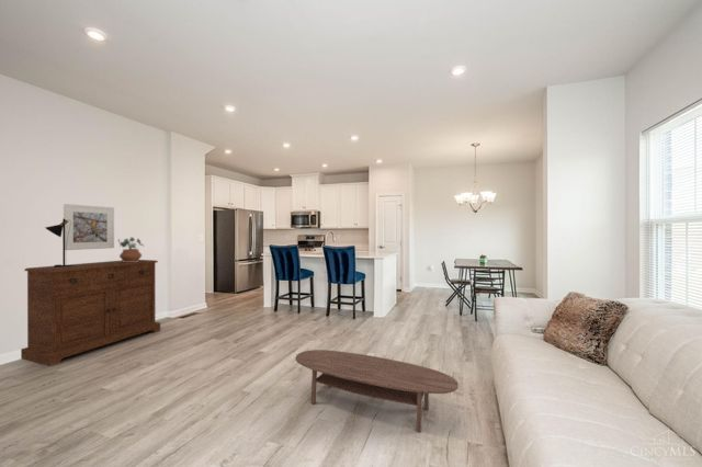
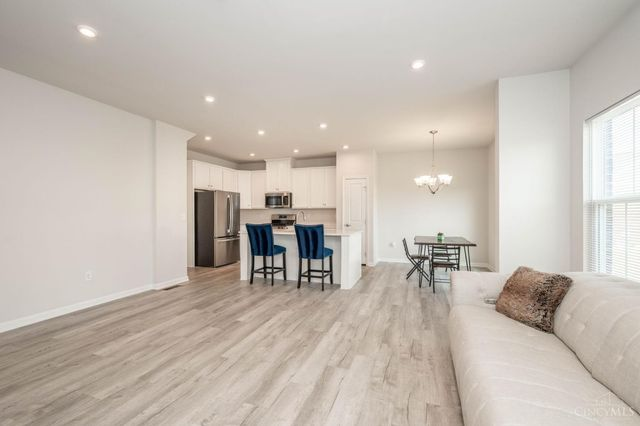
- potted plant [117,236,146,262]
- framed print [63,203,115,251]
- coffee table [295,349,460,434]
- table lamp [44,218,73,267]
- sideboard [20,259,161,367]
